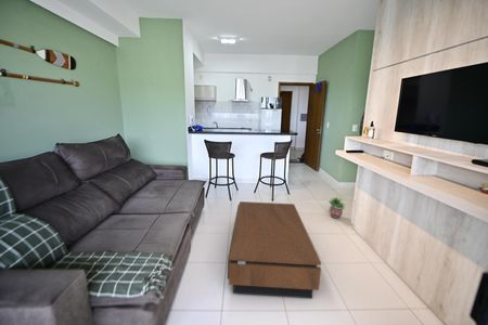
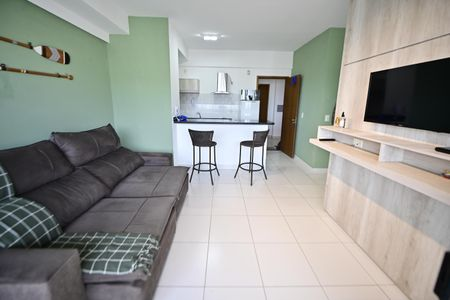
- coffee table [227,200,322,299]
- potted plant [328,196,348,219]
